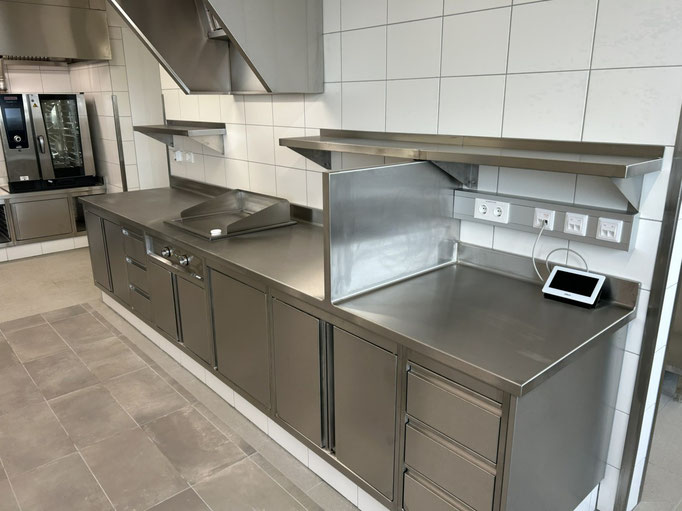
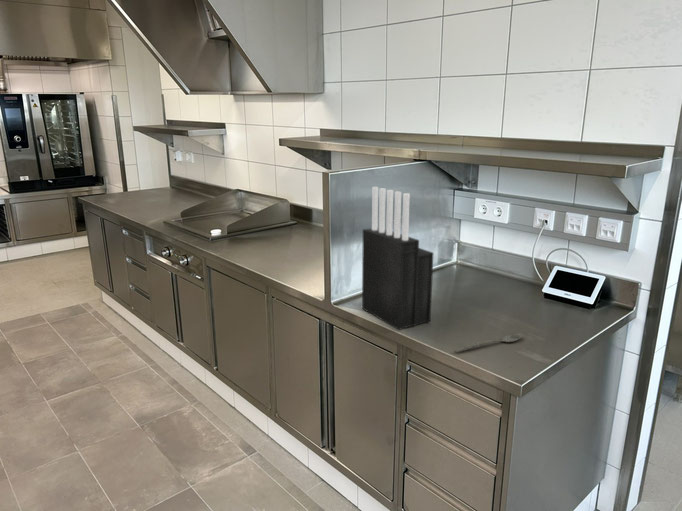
+ spoon [453,332,524,353]
+ knife block [361,186,435,331]
